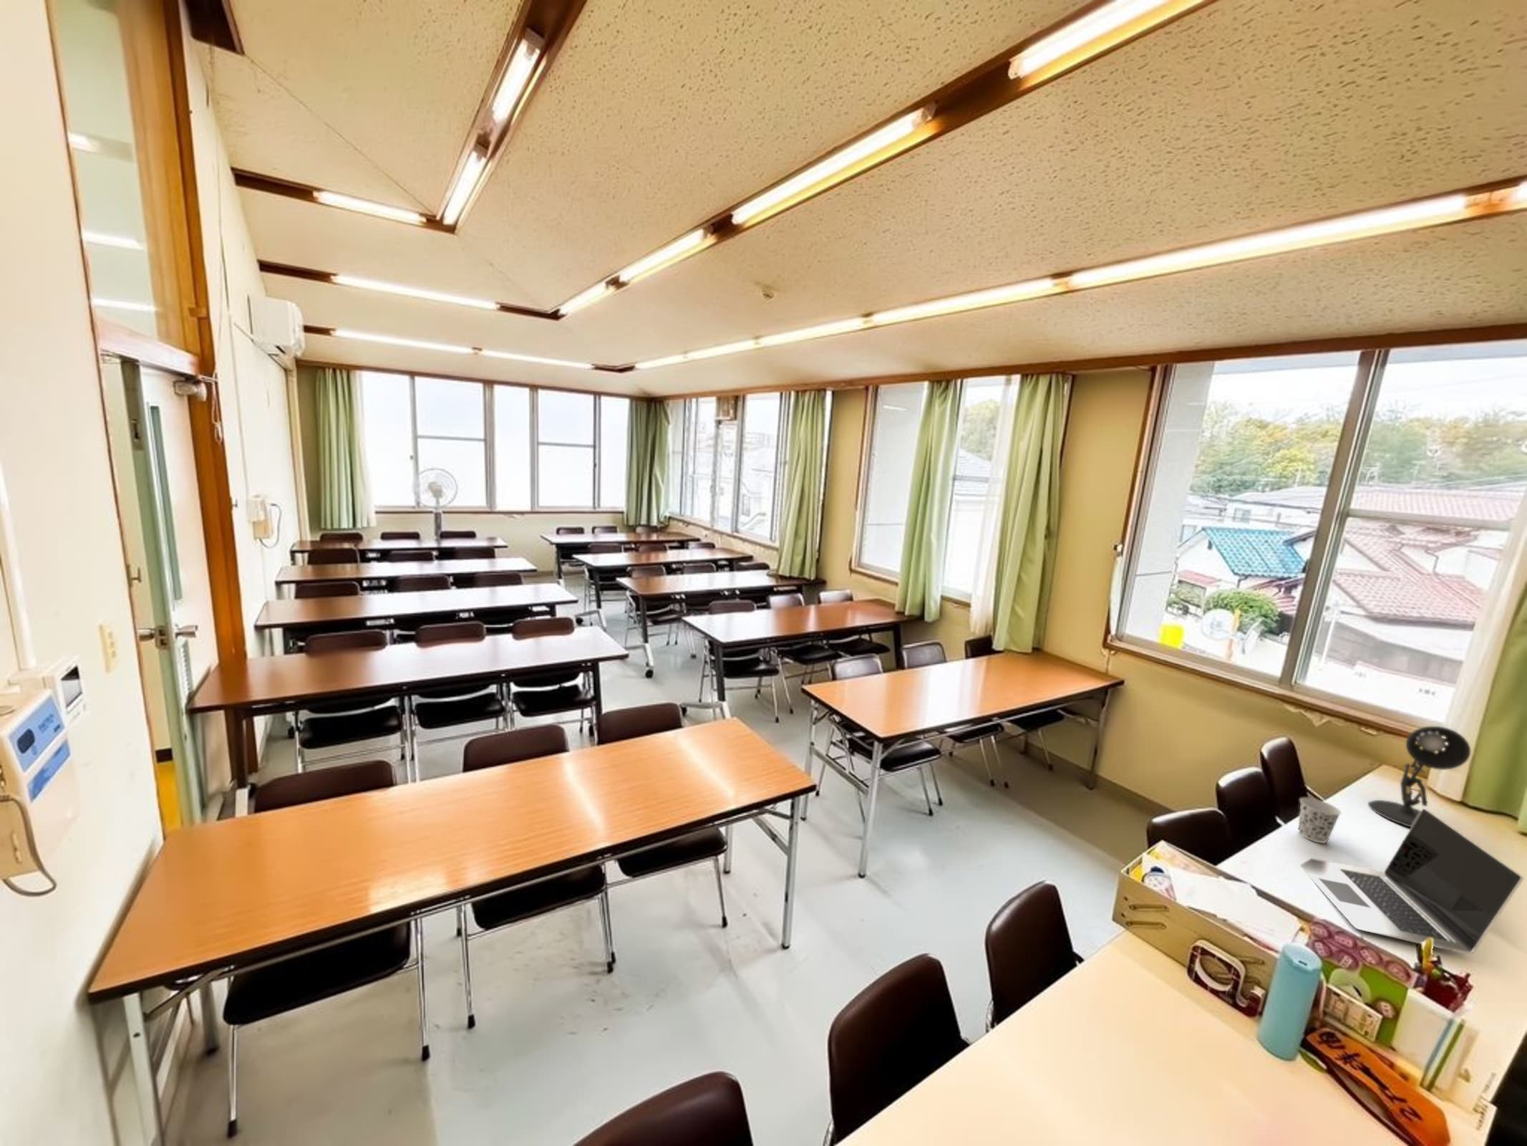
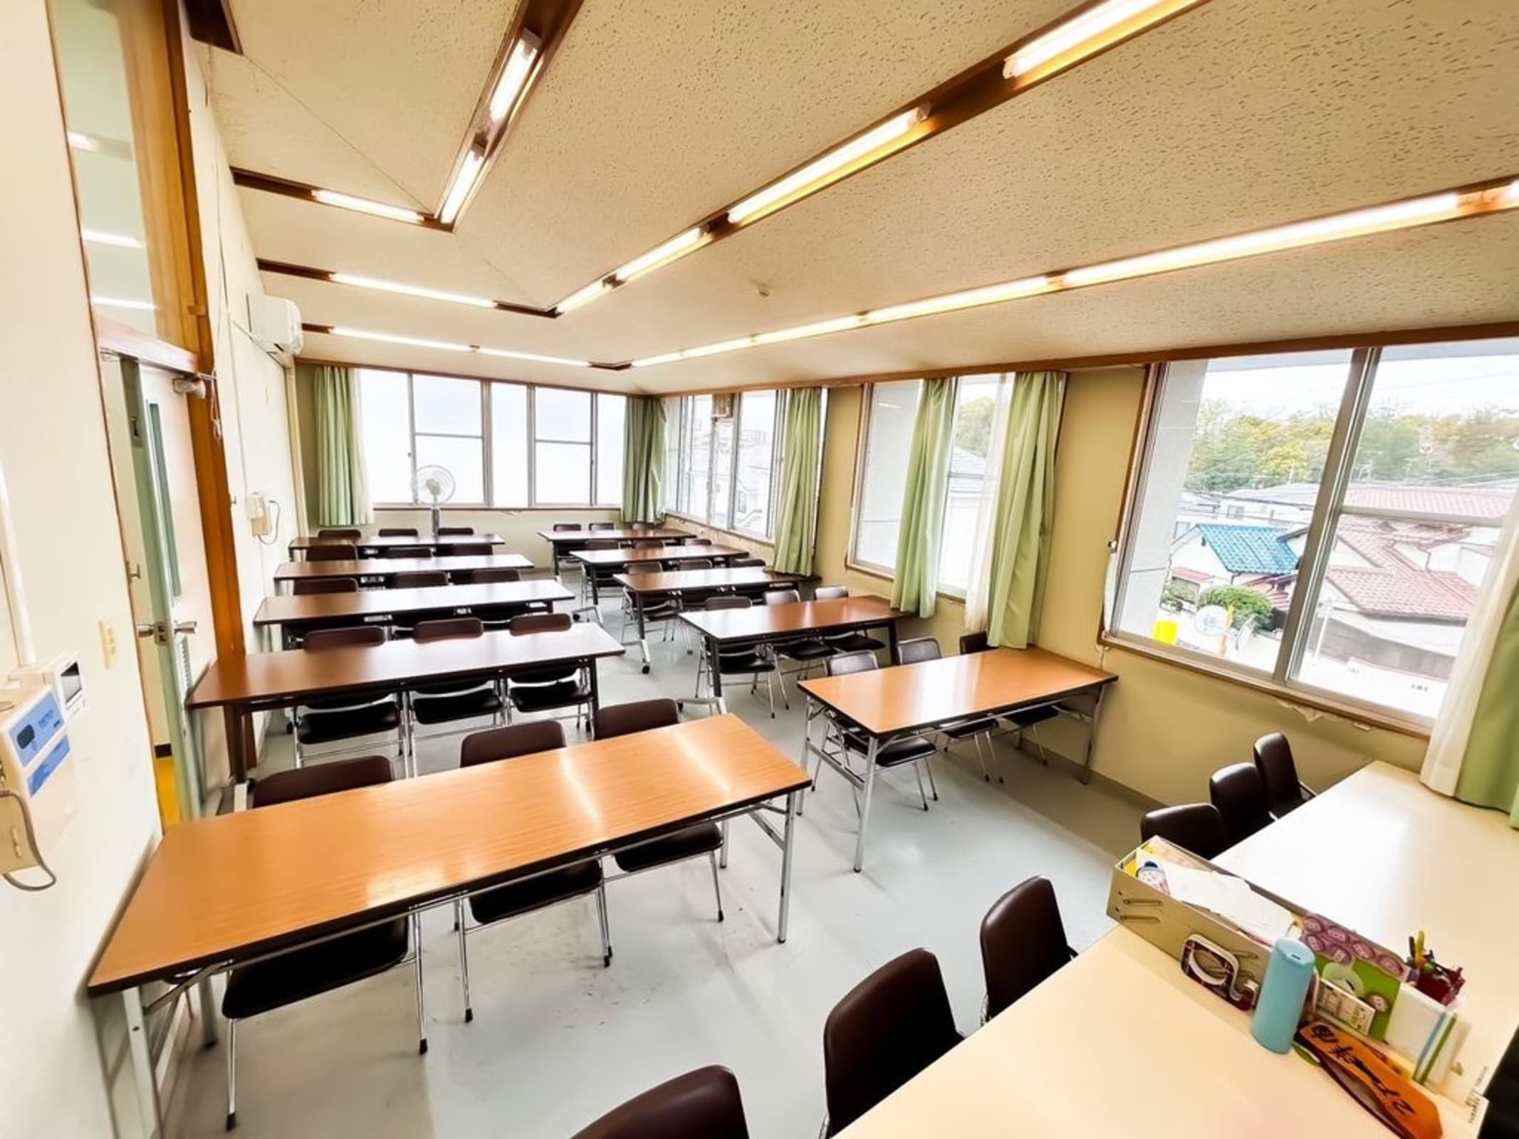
- desk lamp [1367,726,1472,828]
- laptop [1300,808,1525,955]
- cup [1298,797,1342,844]
